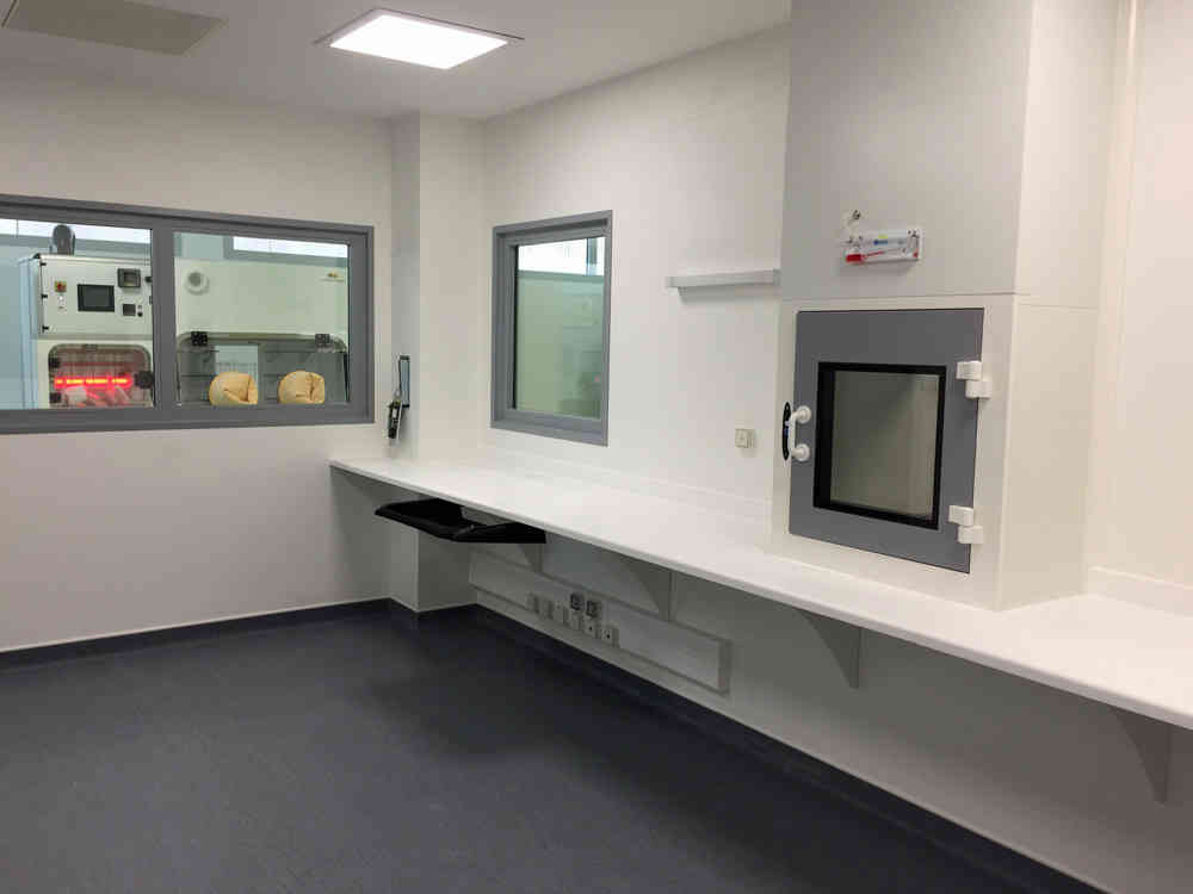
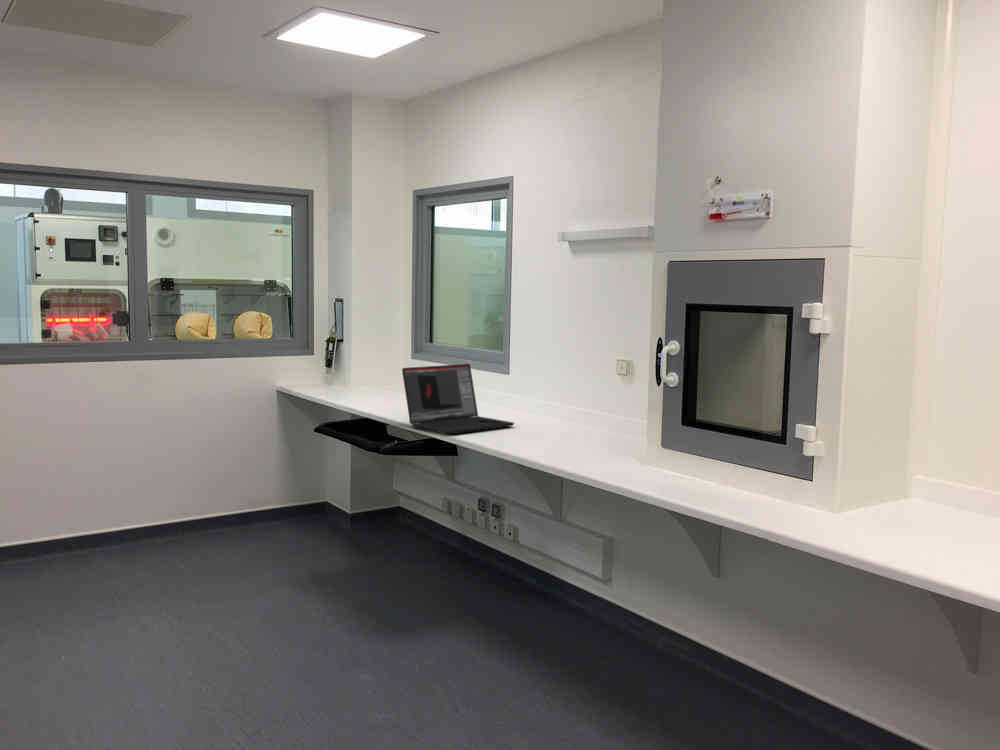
+ laptop [401,363,515,436]
